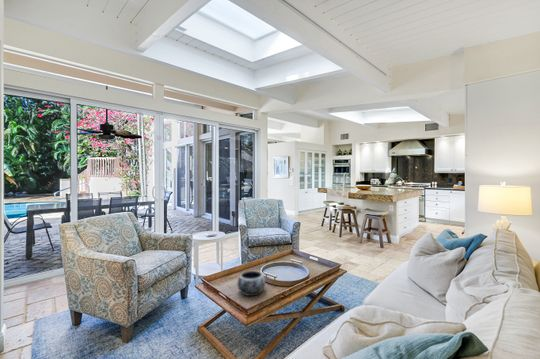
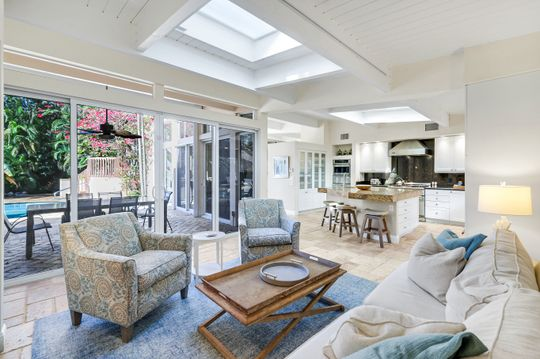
- decorative bowl [237,270,266,297]
